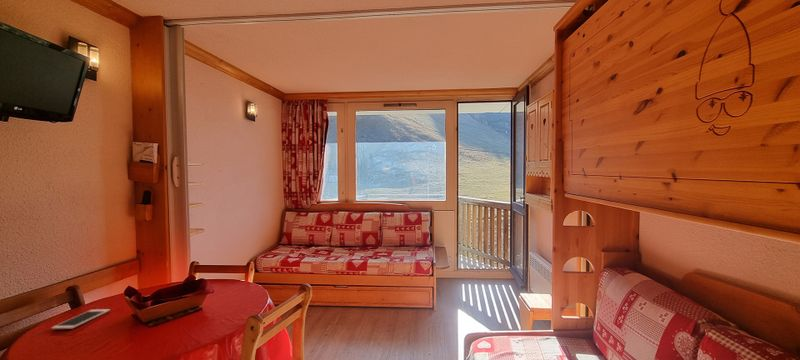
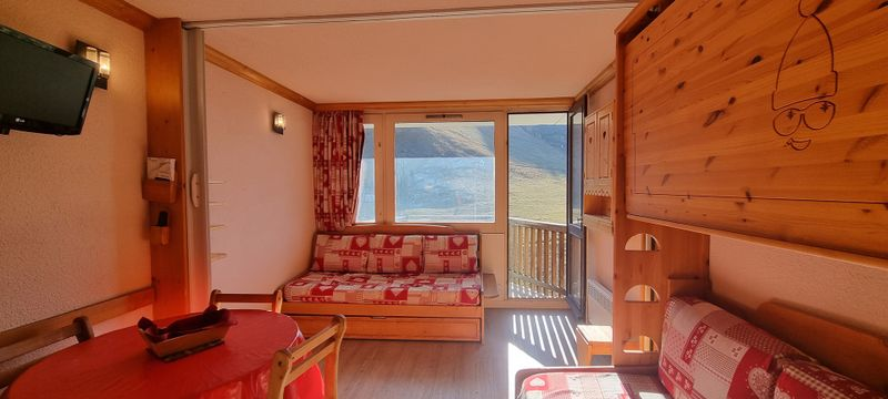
- cell phone [50,308,111,330]
